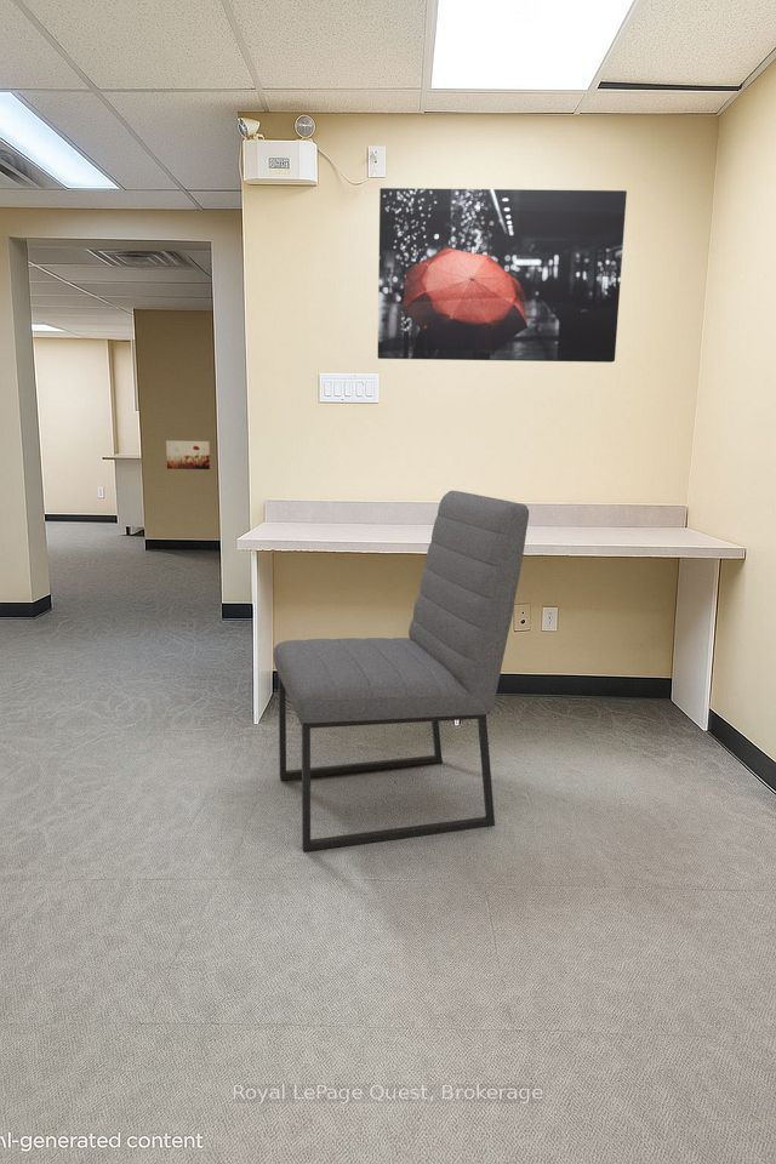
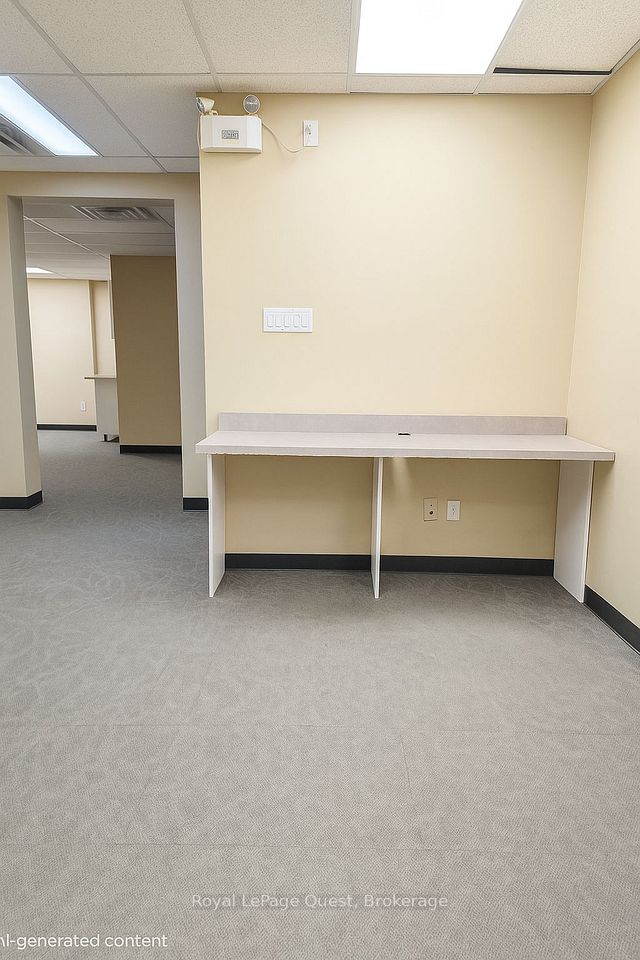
- chair [272,490,530,852]
- wall art [377,187,628,364]
- wall art [165,440,211,470]
